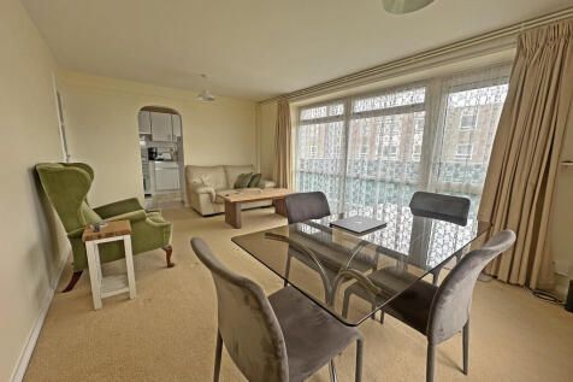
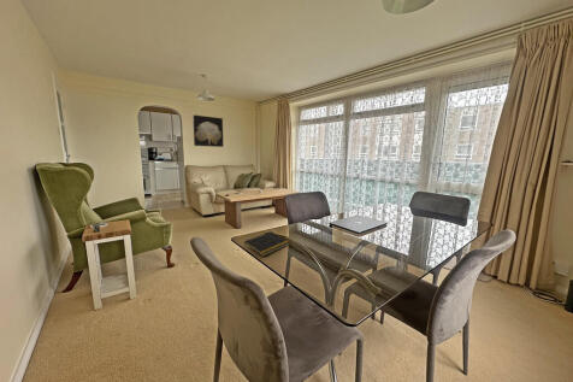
+ wall art [191,113,224,148]
+ notepad [242,230,291,257]
